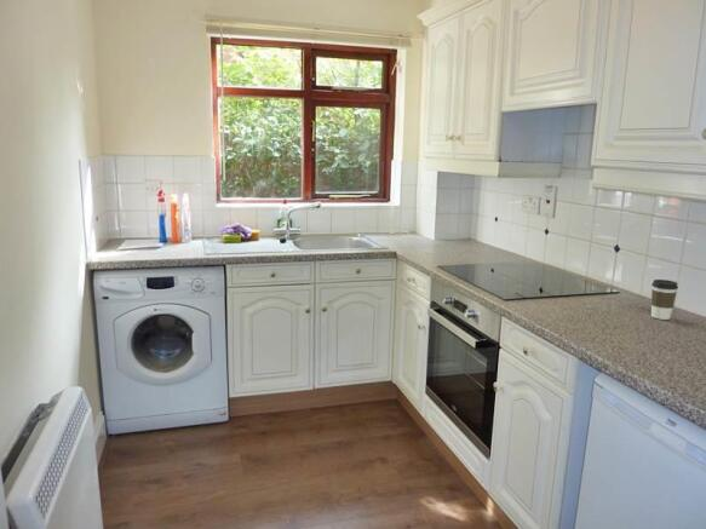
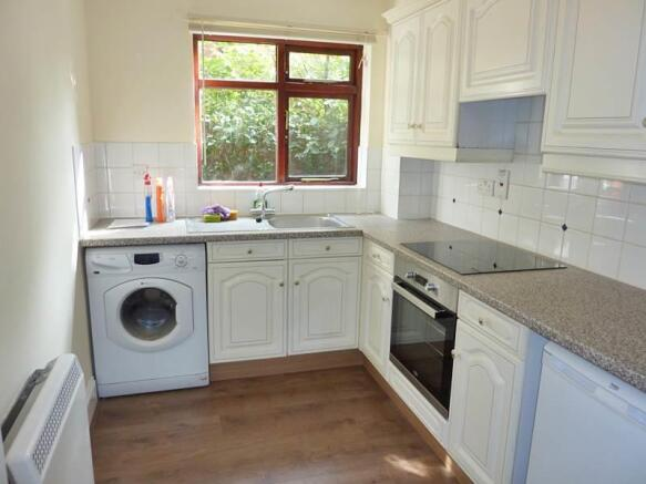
- coffee cup [650,278,679,321]
